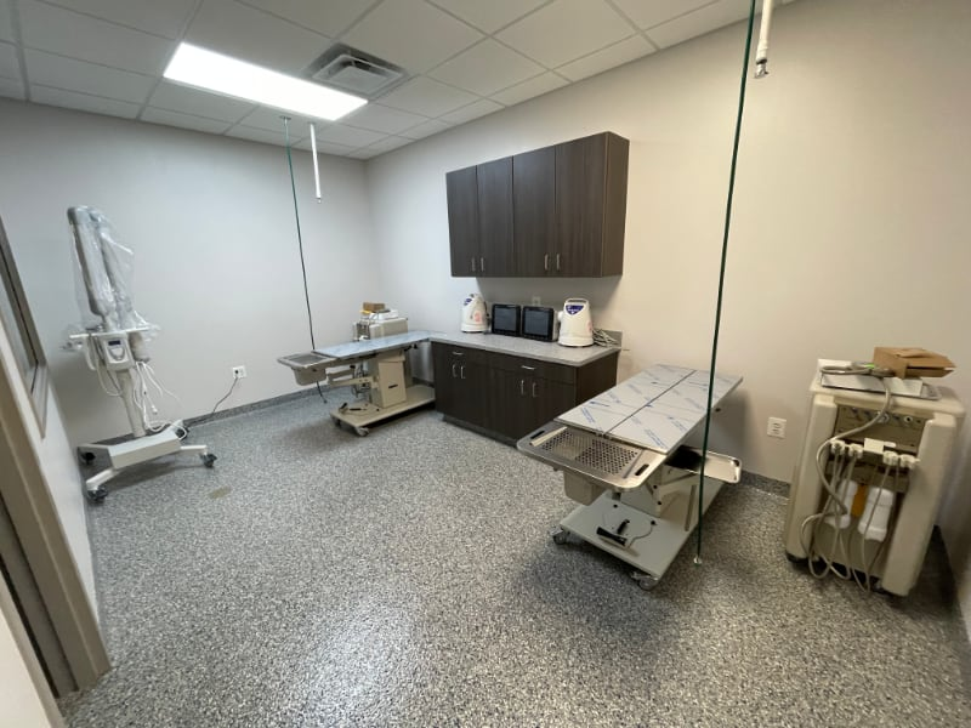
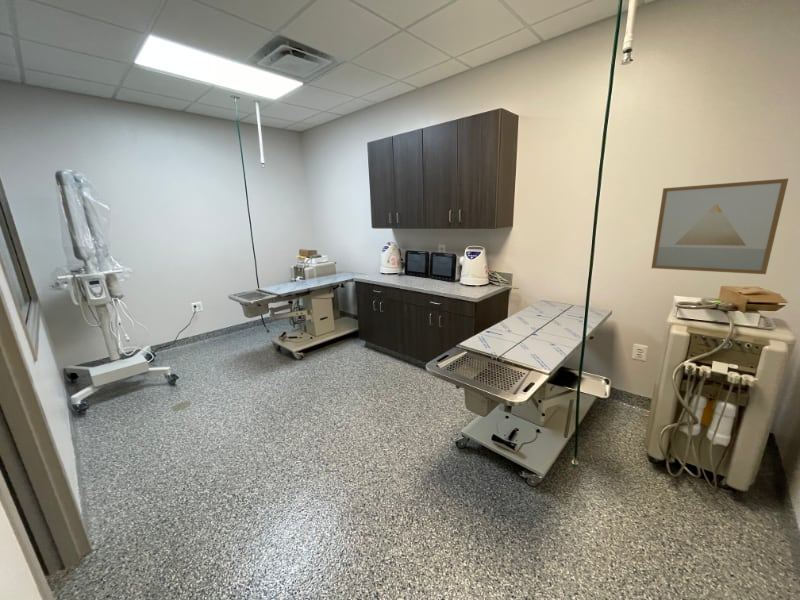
+ wall art [650,178,789,275]
